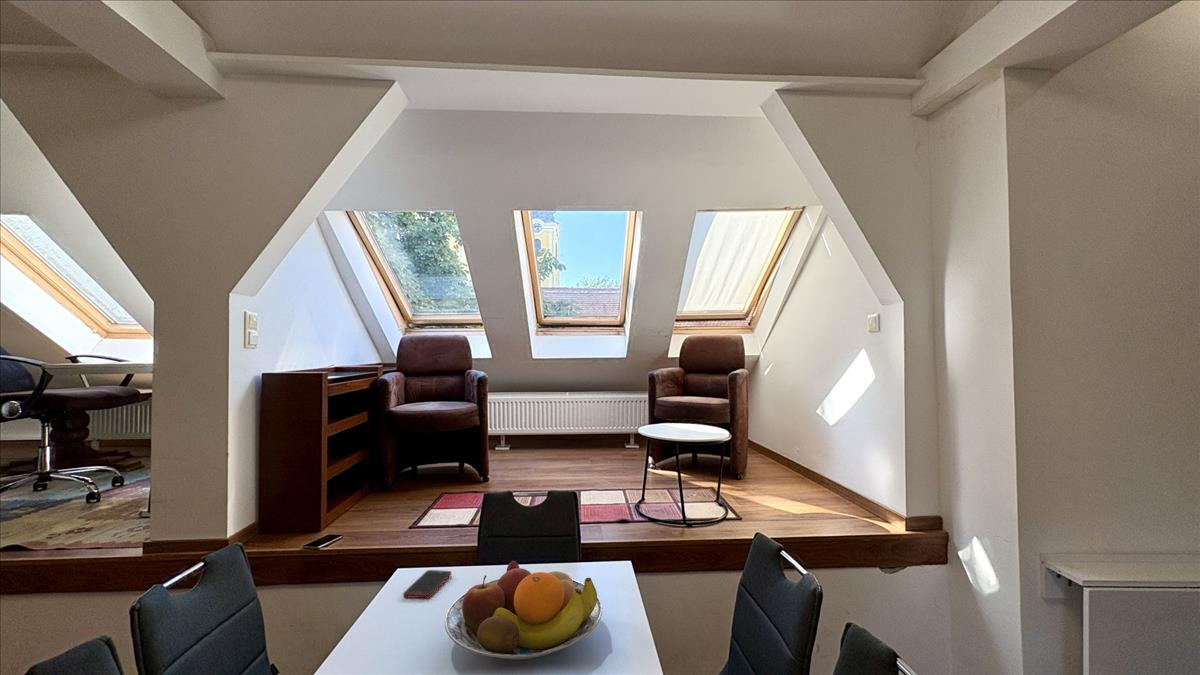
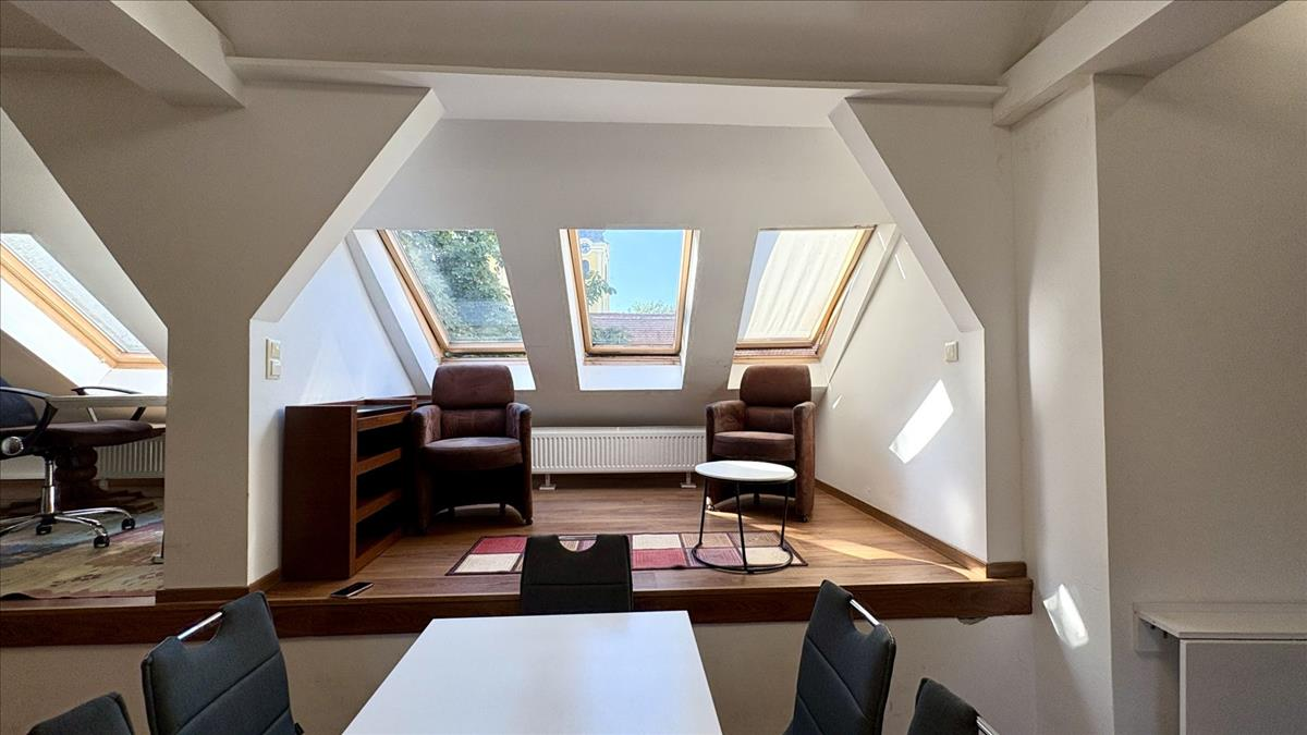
- fruit bowl [444,560,603,660]
- cell phone [402,569,452,599]
